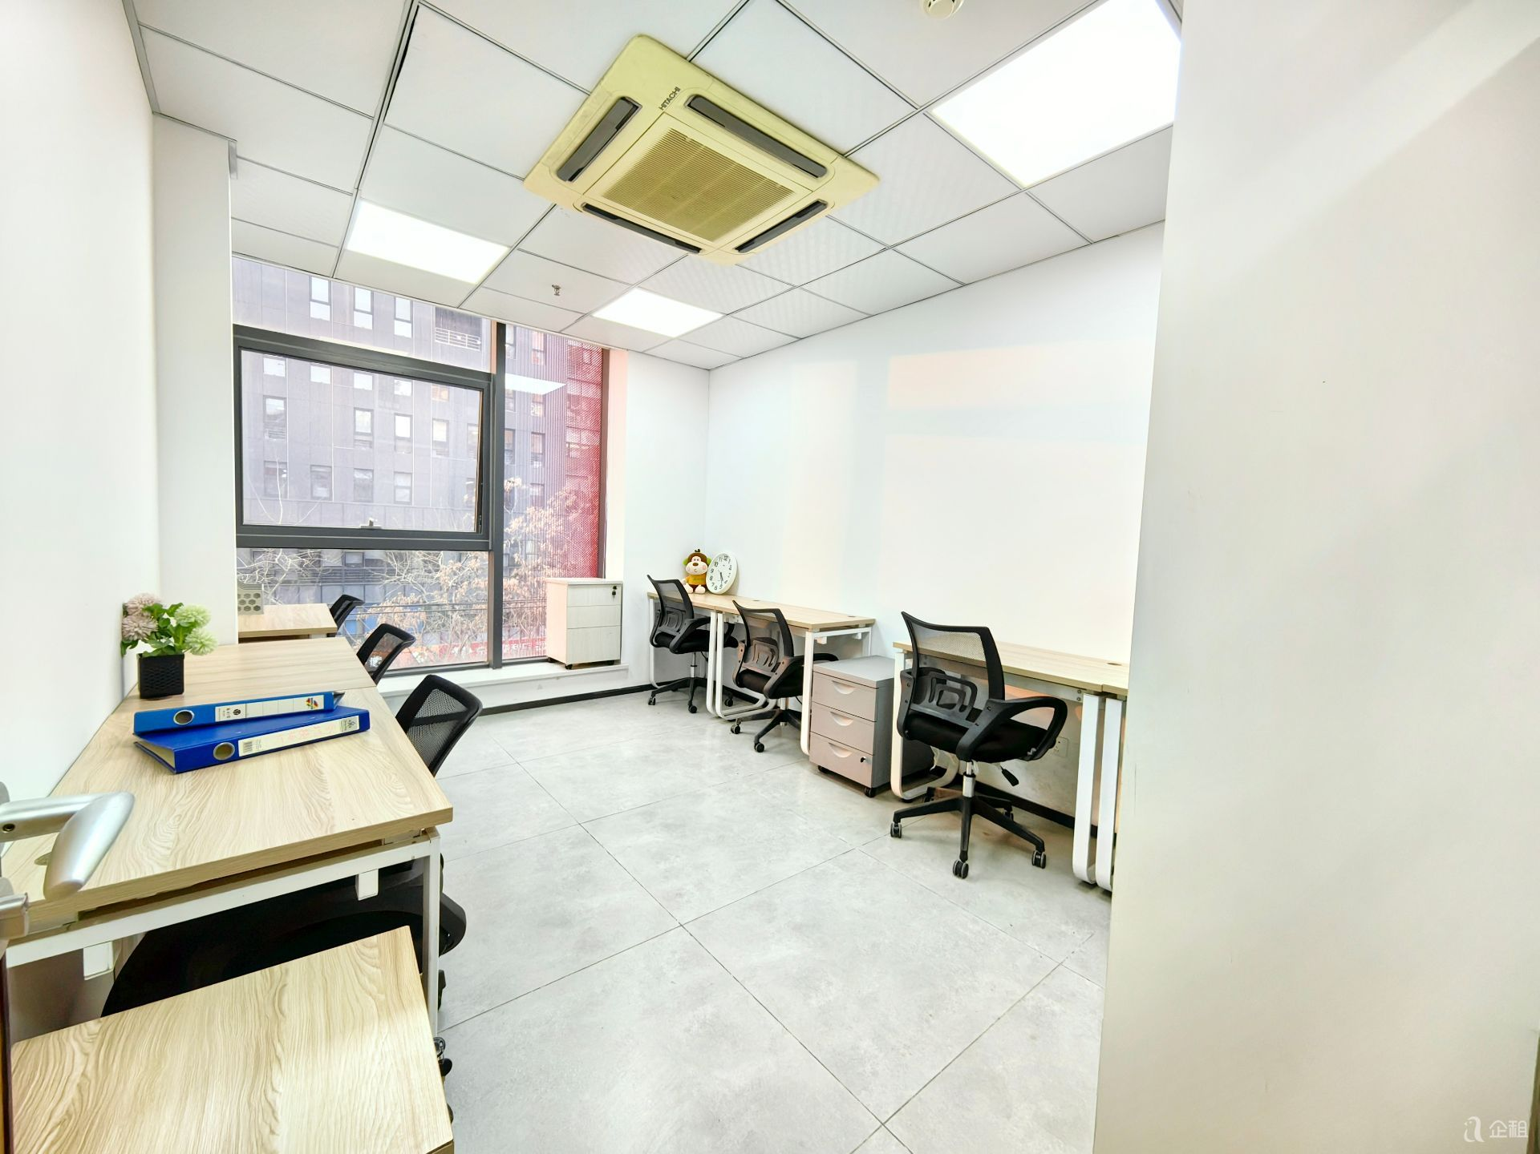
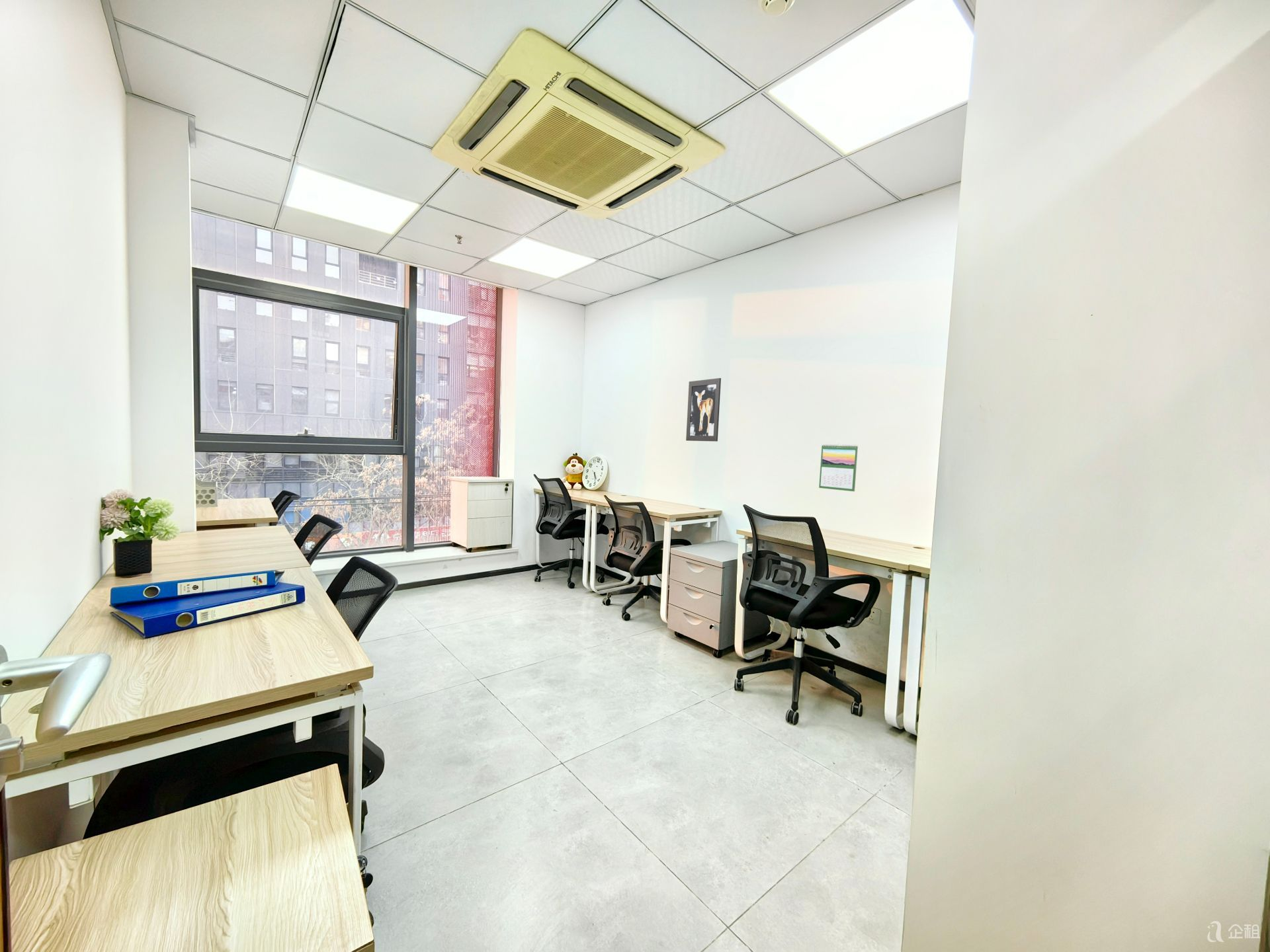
+ calendar [818,443,859,492]
+ wall art [685,377,722,442]
